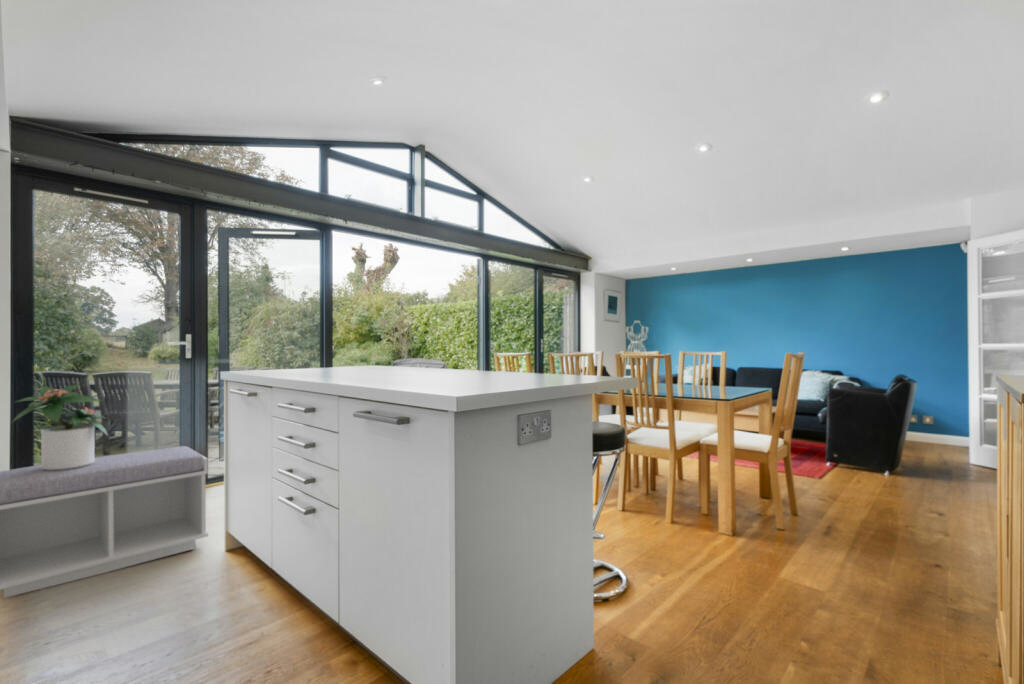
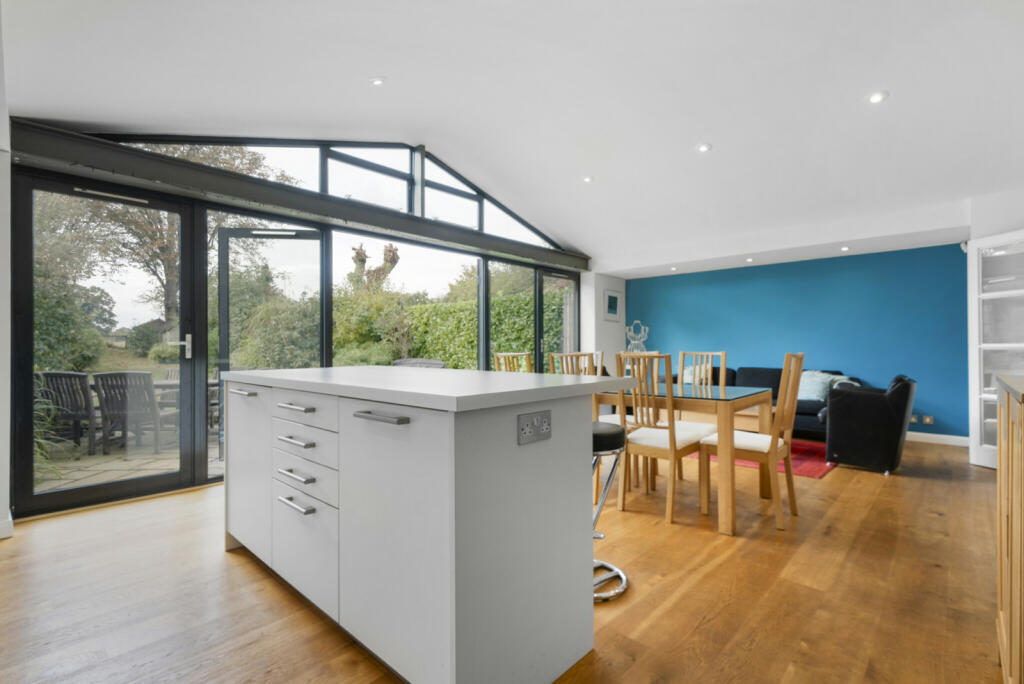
- potted plant [9,384,109,470]
- bench [0,445,209,599]
